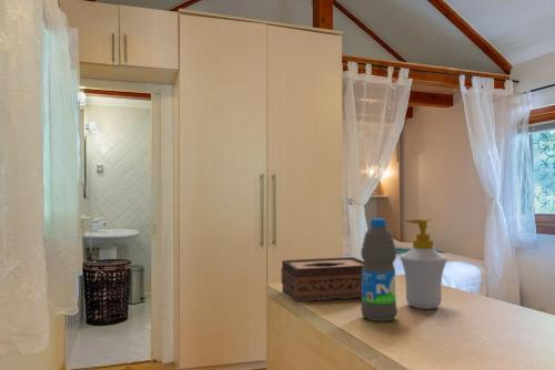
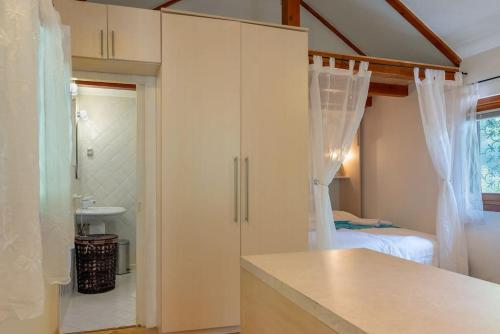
- soap bottle [400,217,448,310]
- tissue box [280,256,364,304]
- water bottle [360,217,398,323]
